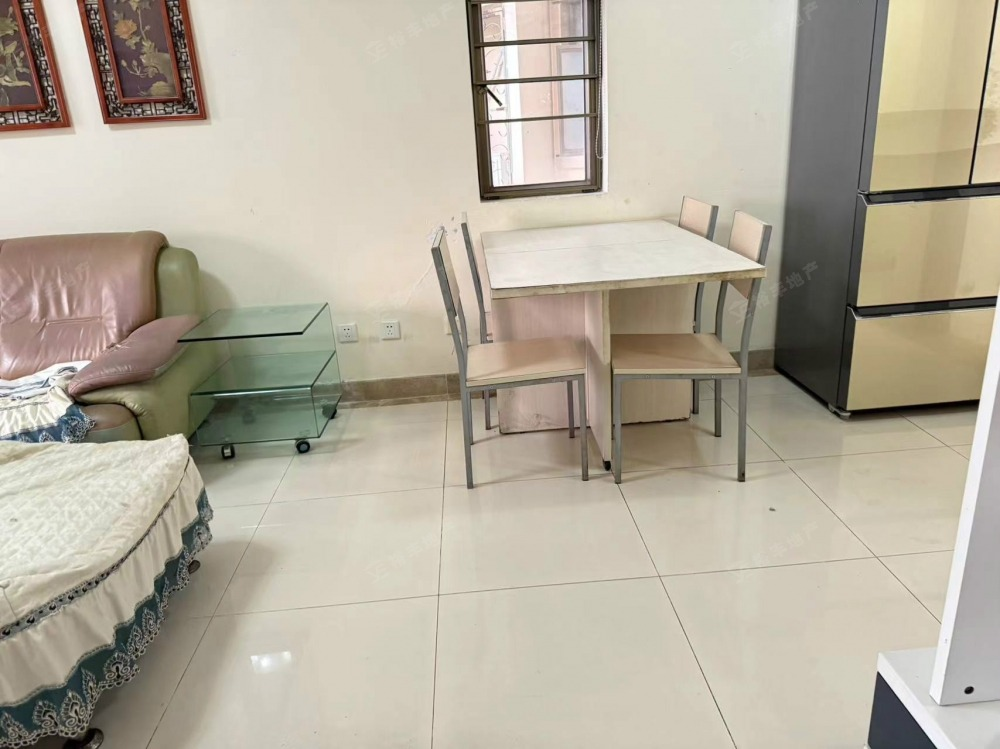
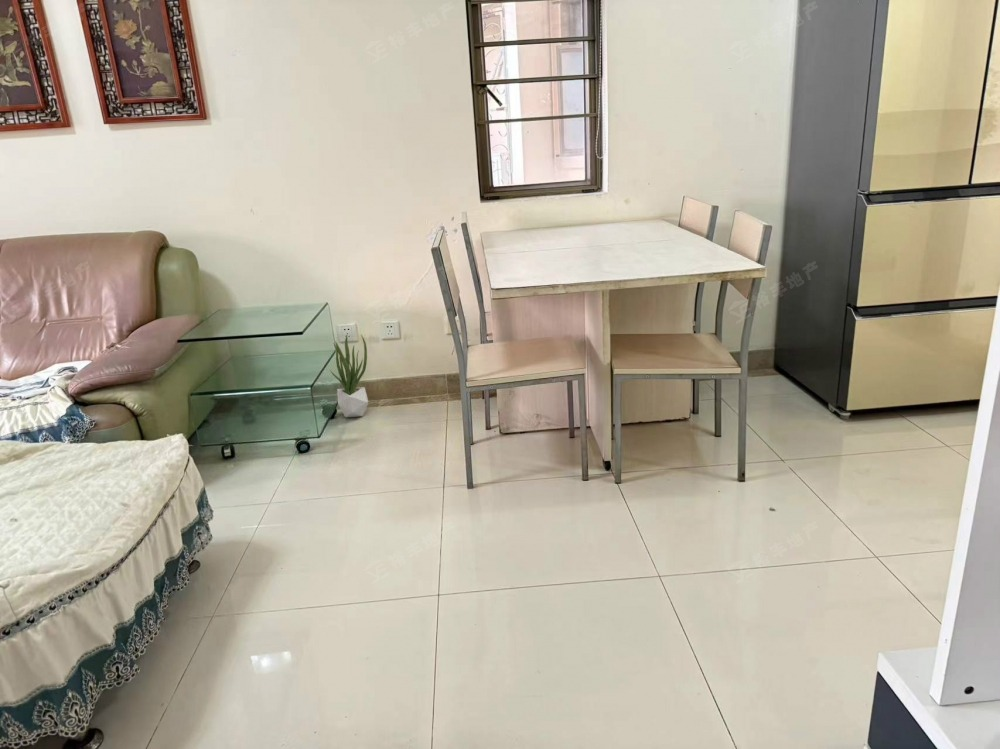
+ potted plant [329,334,369,418]
